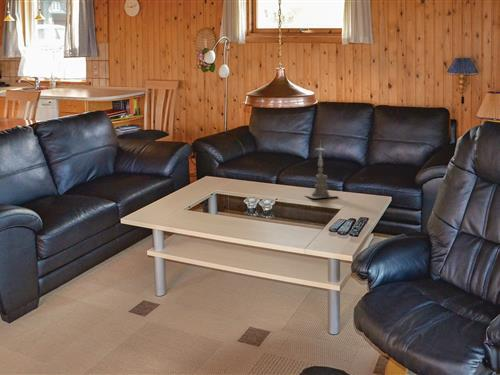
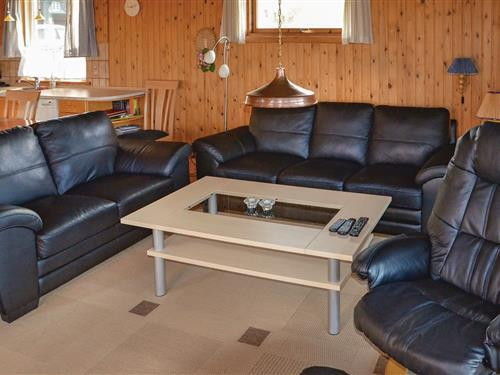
- candle holder [304,140,340,199]
